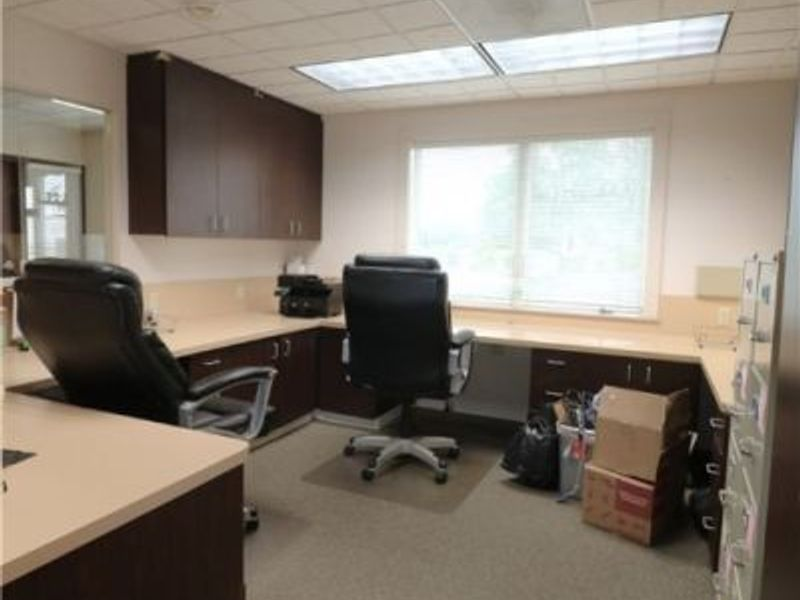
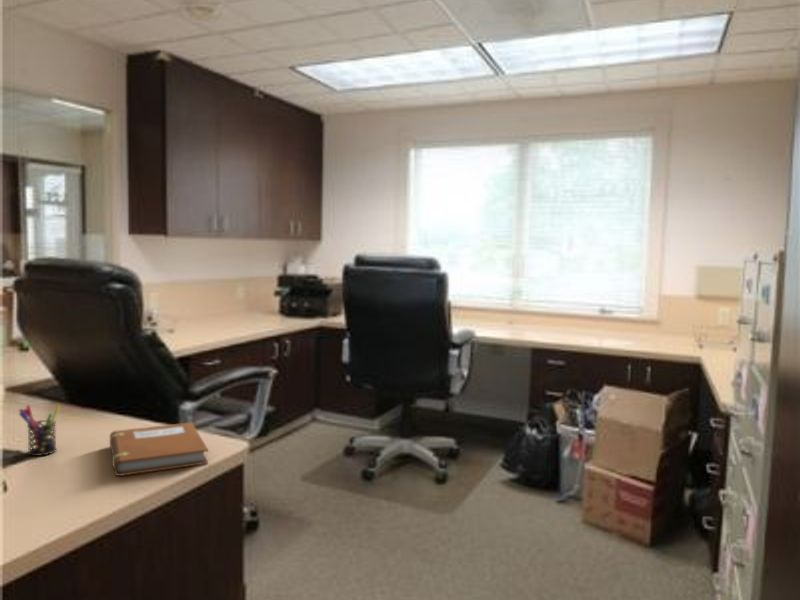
+ notebook [109,421,209,477]
+ pen holder [18,404,61,457]
